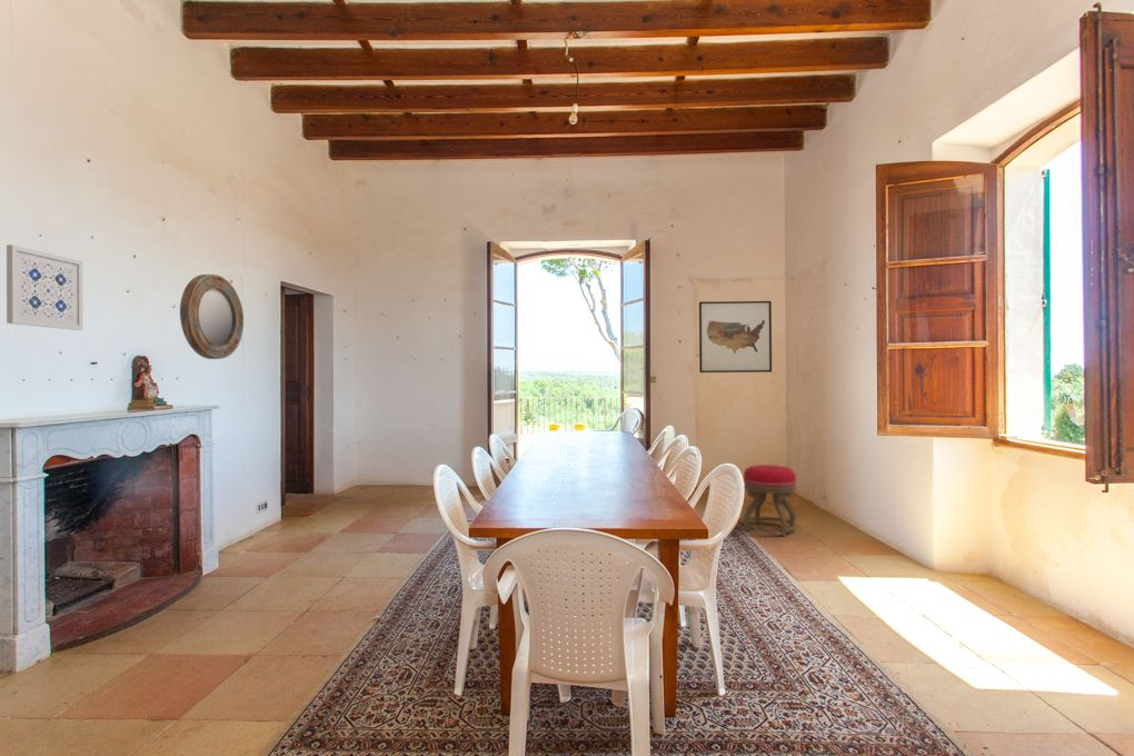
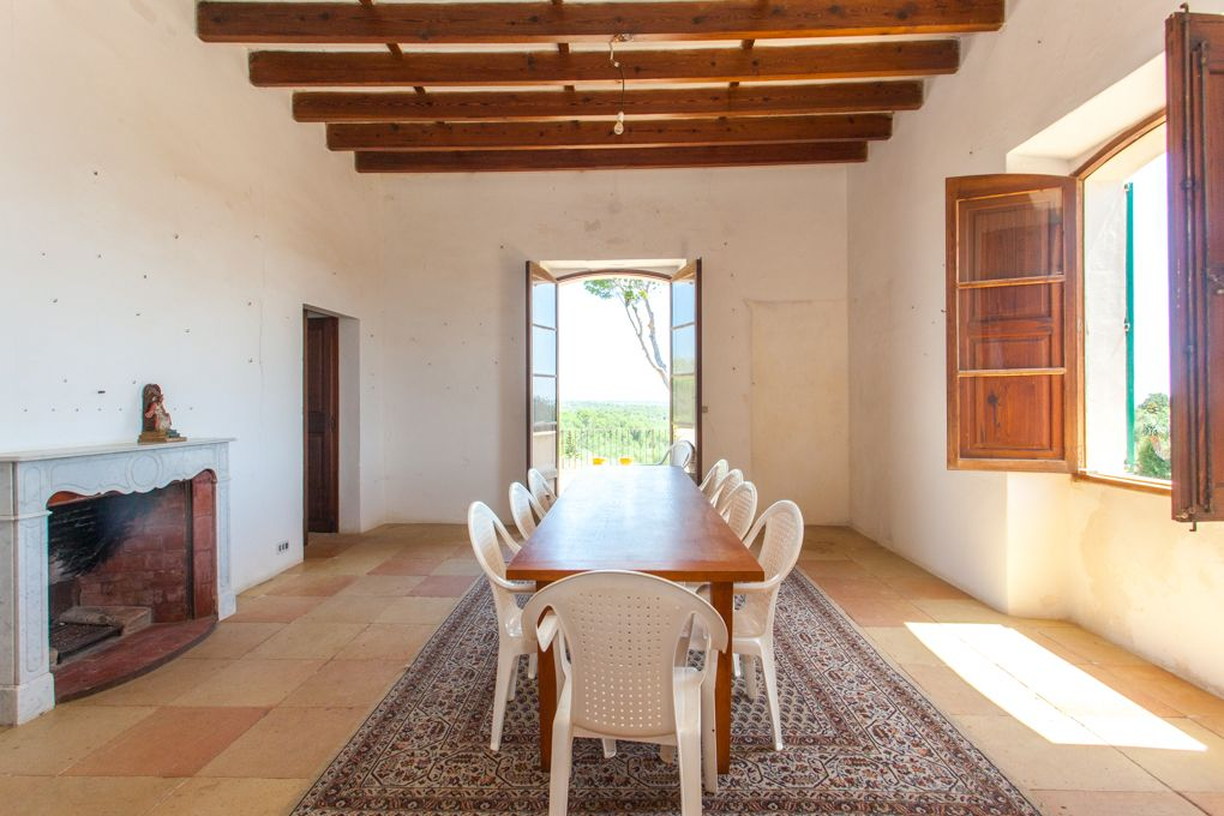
- wall art [698,300,773,374]
- wall art [6,243,84,331]
- stool [743,464,797,537]
- home mirror [179,273,245,360]
